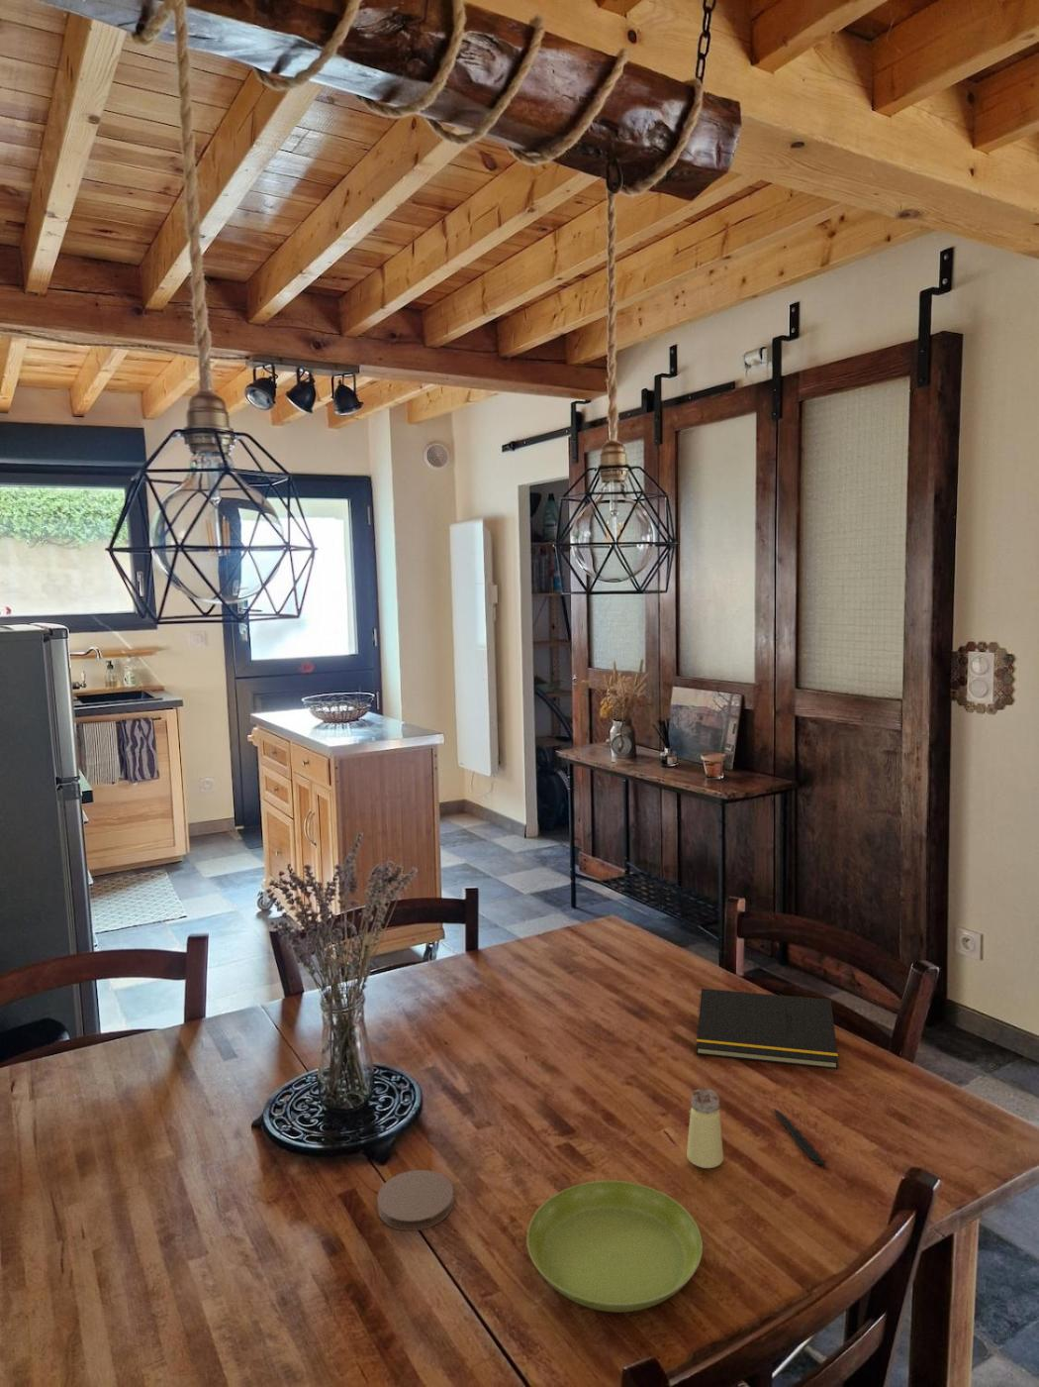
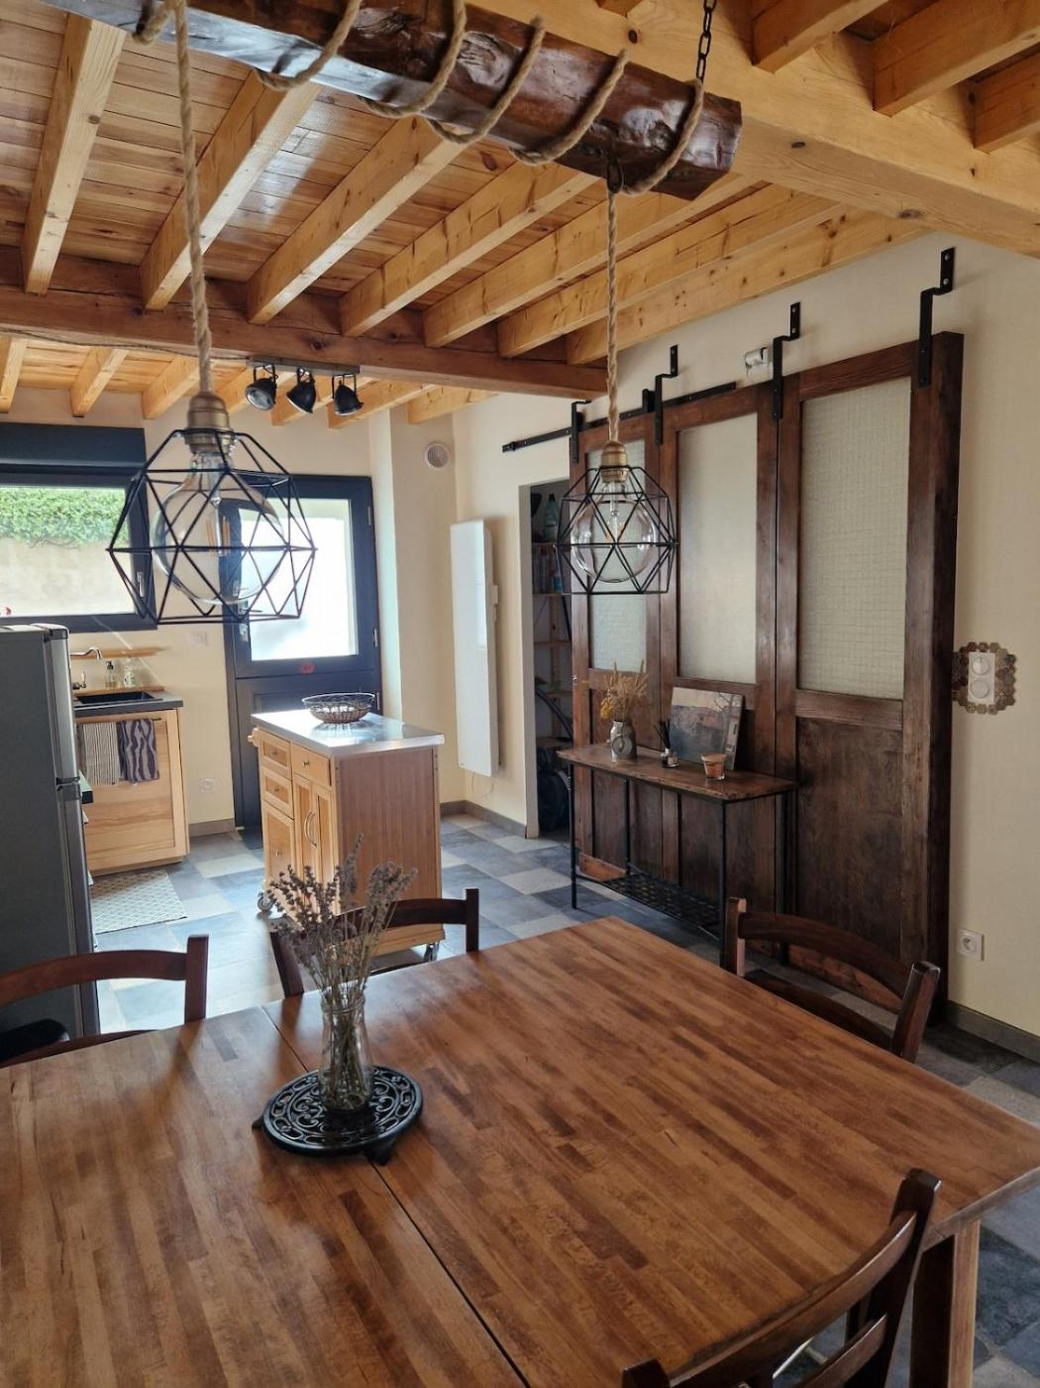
- saucer [525,1179,704,1314]
- coaster [377,1169,455,1232]
- notepad [695,987,839,1070]
- knife [773,1107,826,1166]
- saltshaker [685,1088,725,1169]
